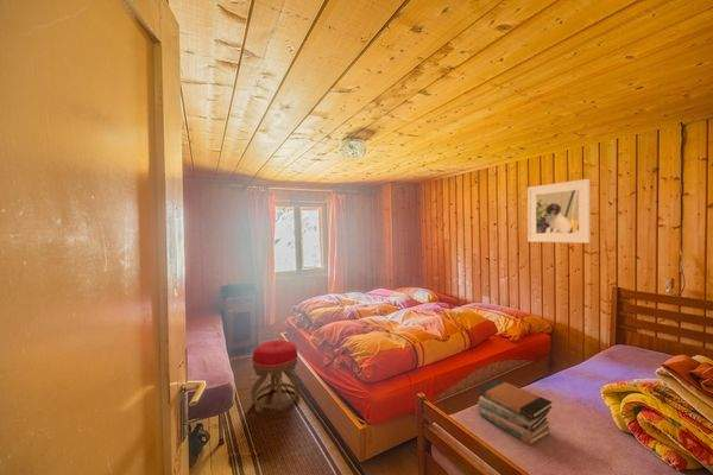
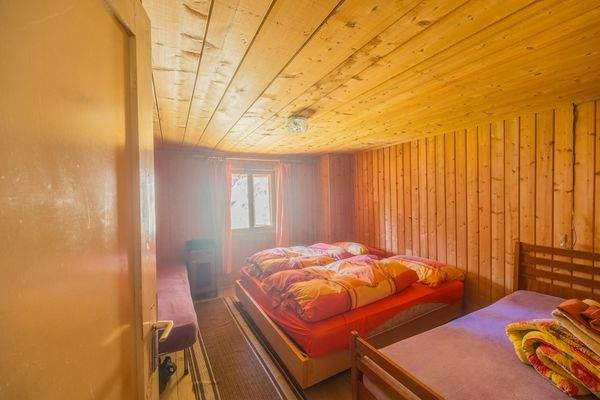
- stool [250,340,301,412]
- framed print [526,178,592,245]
- book stack [477,378,554,446]
